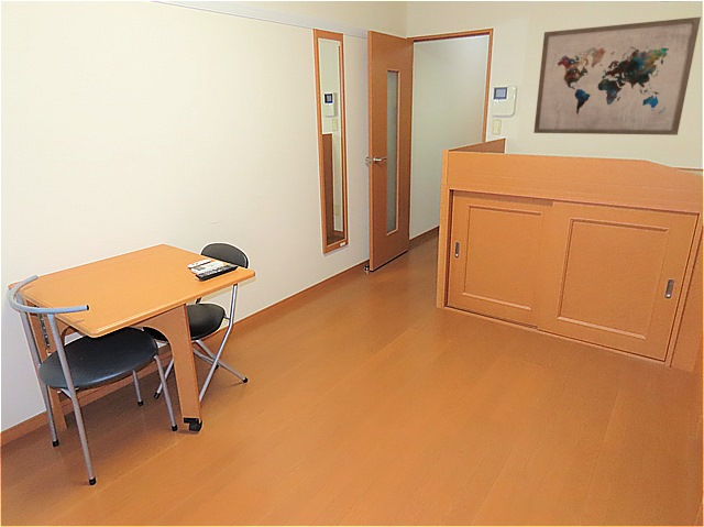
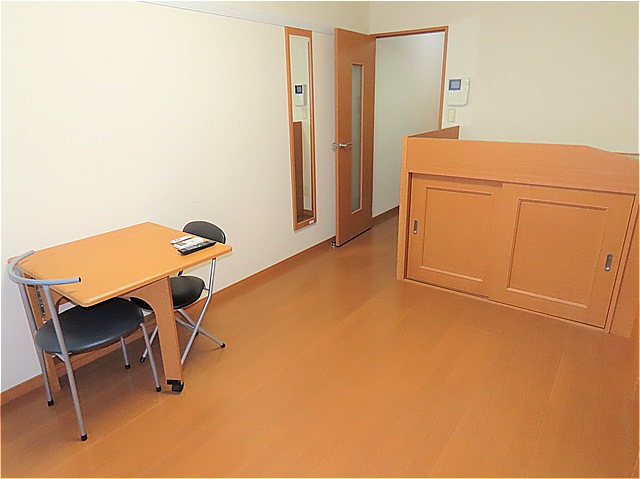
- wall art [532,17,702,136]
